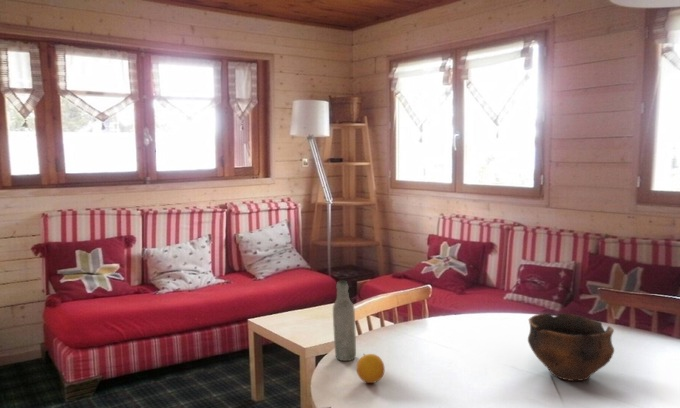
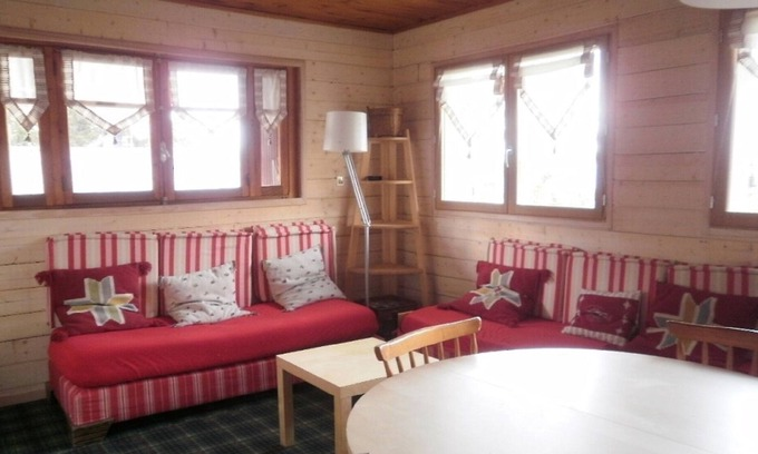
- bottle [332,279,357,362]
- fruit [356,353,386,384]
- bowl [527,312,615,382]
